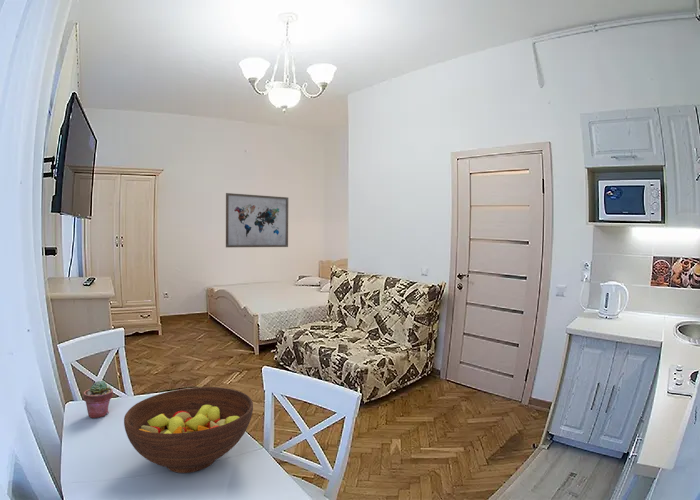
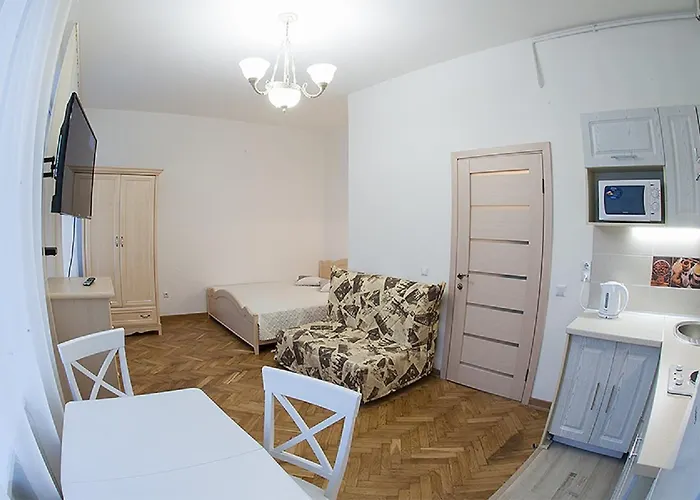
- fruit bowl [123,386,254,474]
- potted succulent [83,380,114,419]
- wall art [225,192,289,248]
